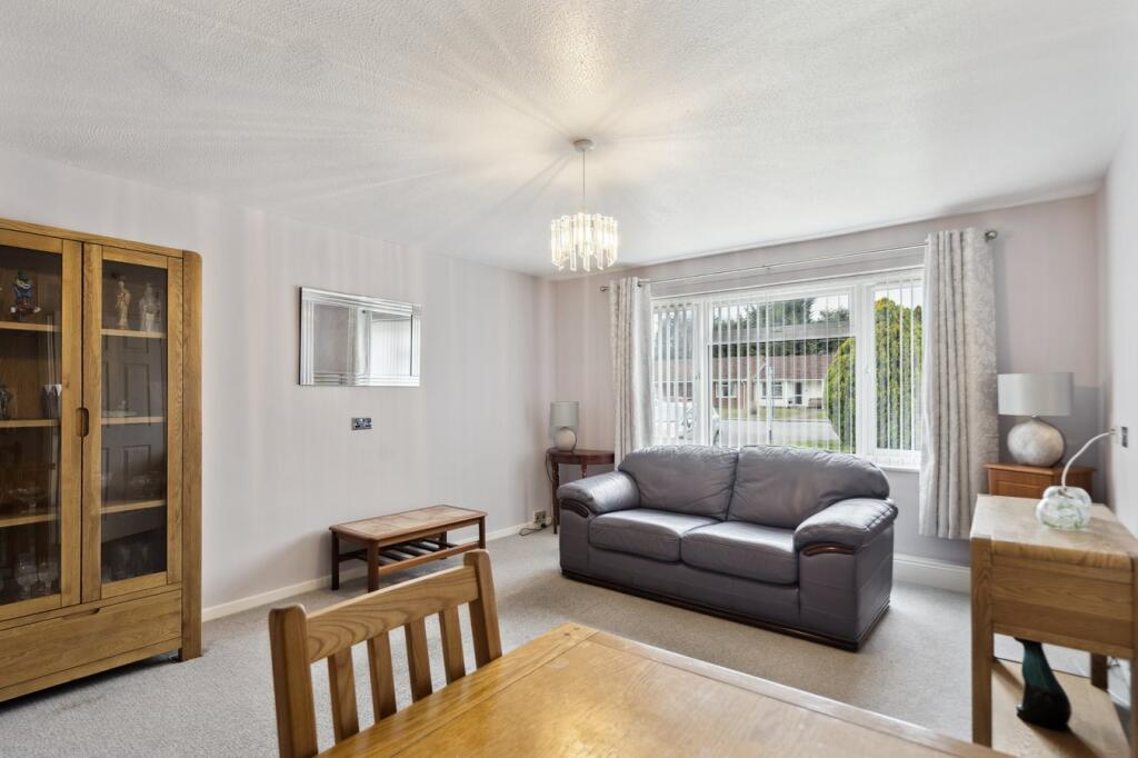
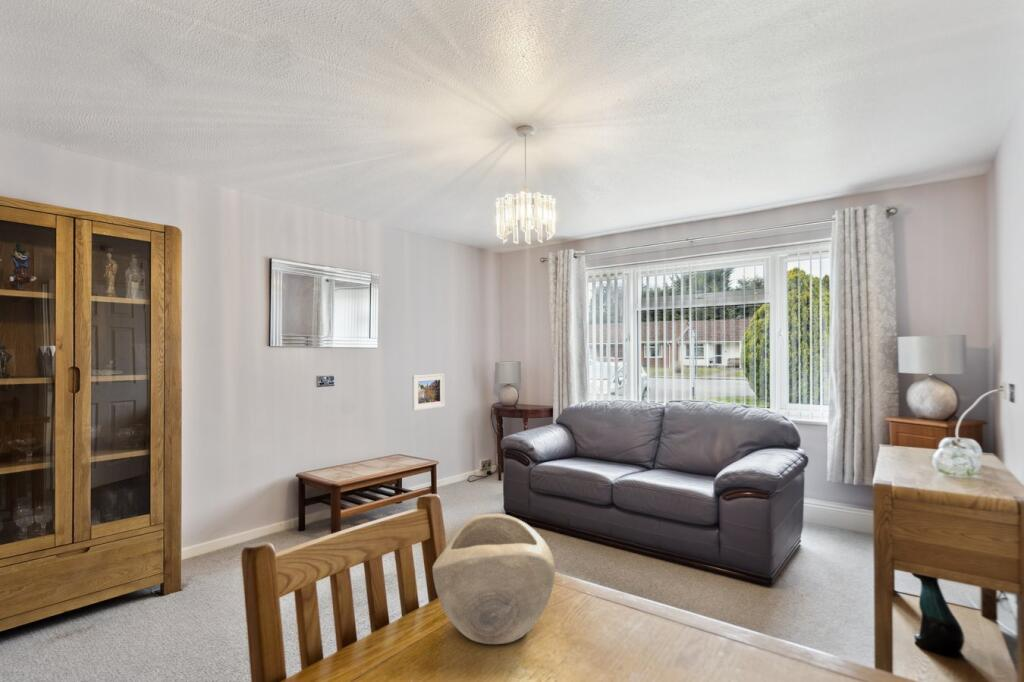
+ decorative bowl [431,513,556,645]
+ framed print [411,372,446,412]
